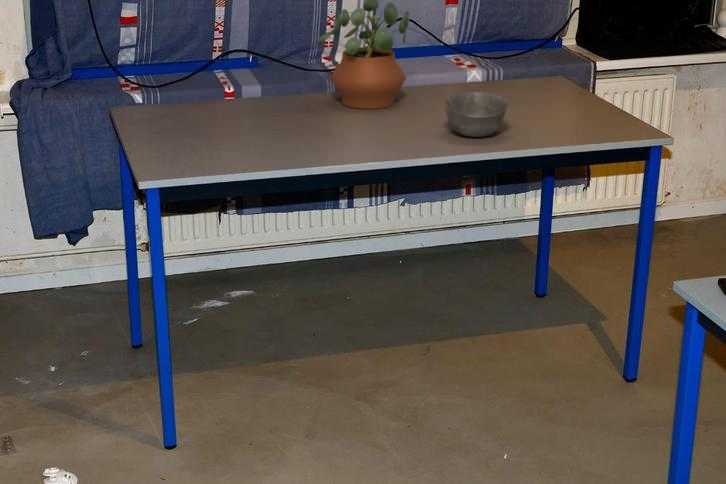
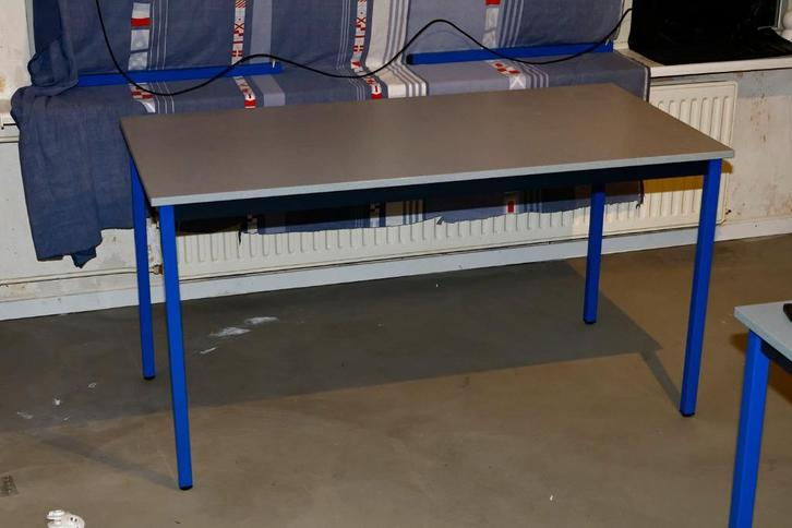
- potted plant [314,0,410,110]
- bowl [442,90,510,138]
